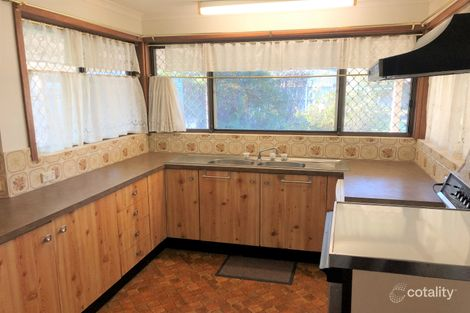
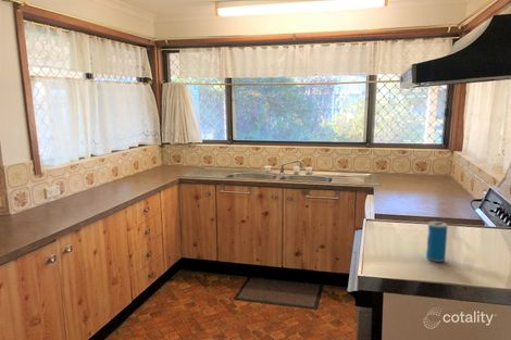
+ beverage can [425,221,448,263]
